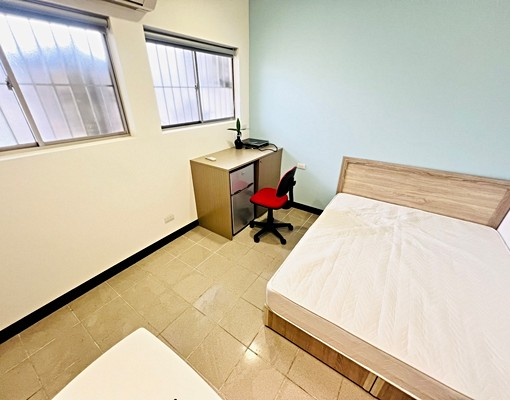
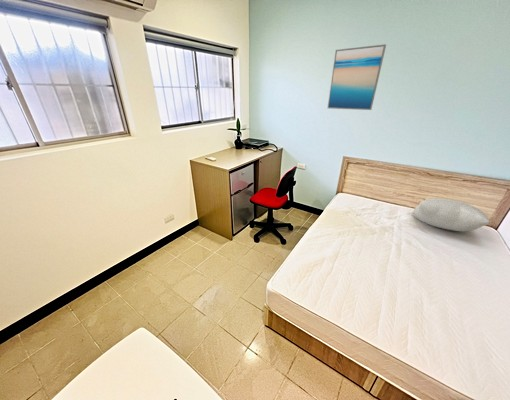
+ pillow [411,198,491,232]
+ wall art [326,43,387,111]
